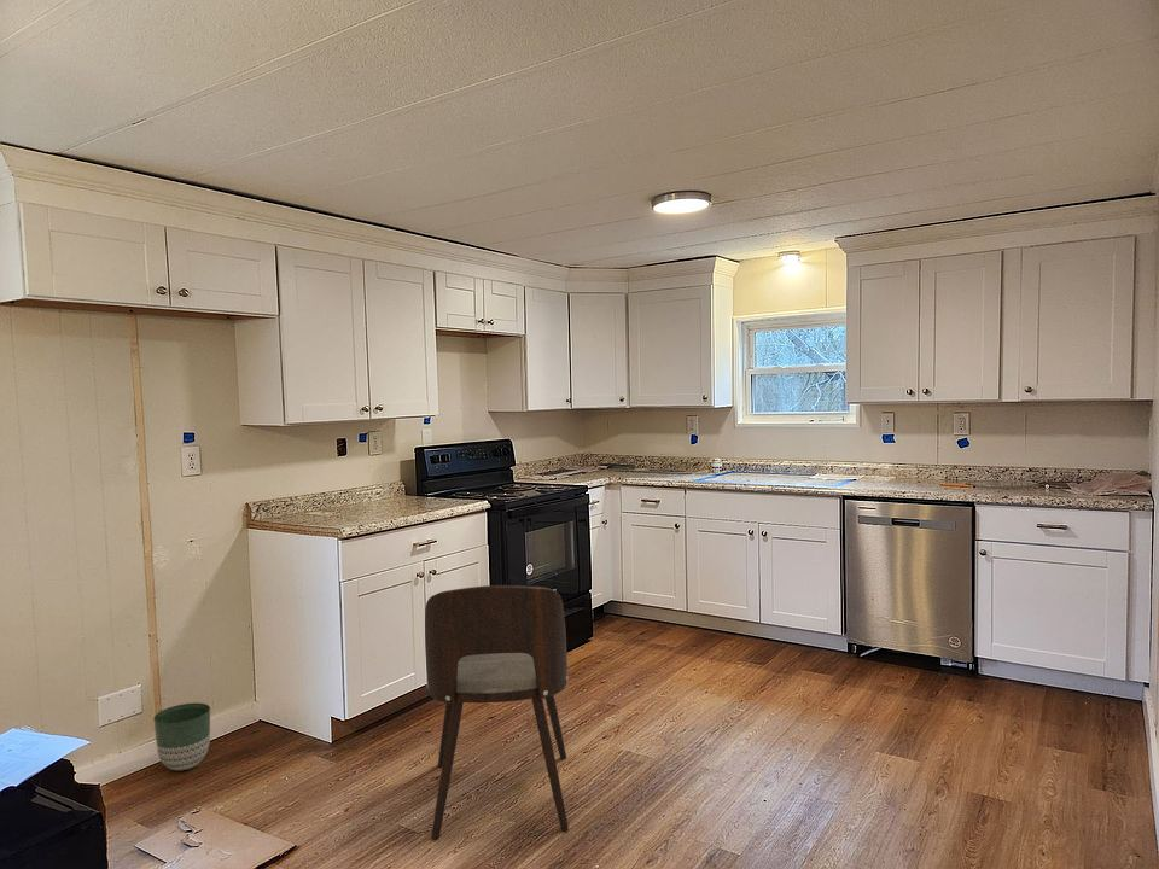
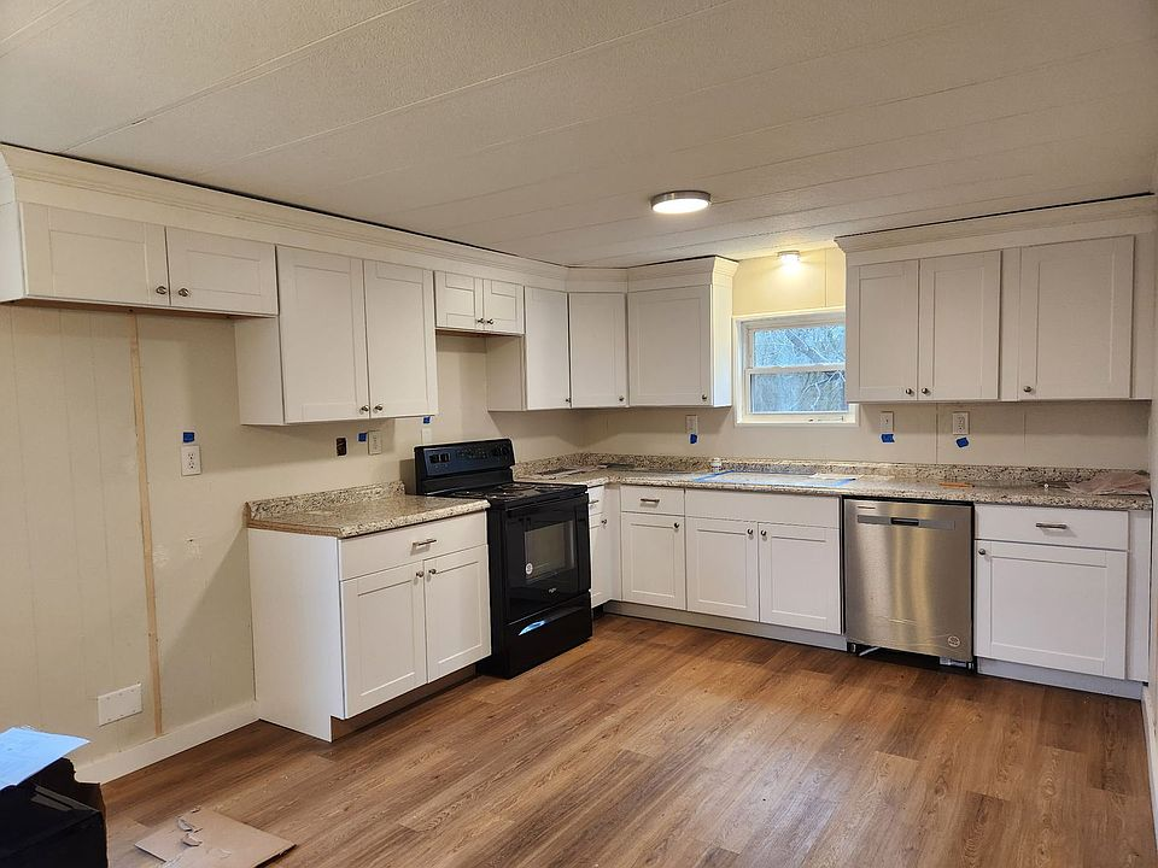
- planter [152,701,211,771]
- dining chair [424,584,570,841]
